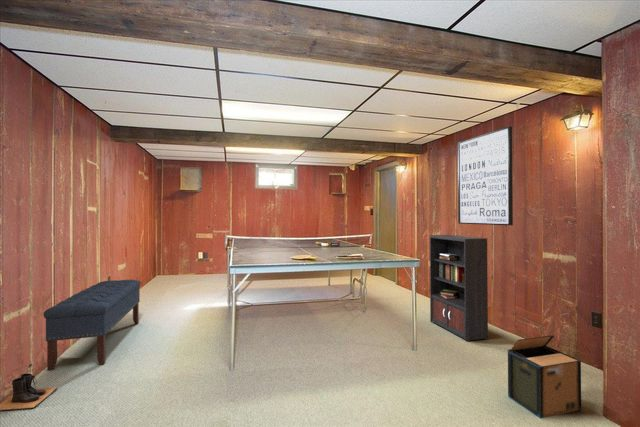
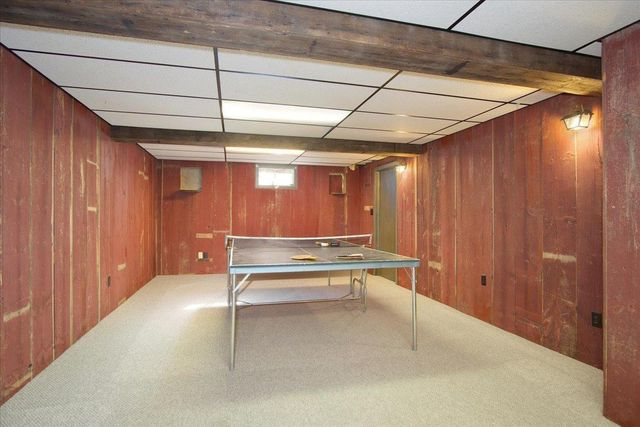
- wall art [457,125,514,226]
- cardboard box [507,334,582,419]
- bookcase [429,234,489,342]
- boots [0,372,59,411]
- bench [43,279,142,372]
